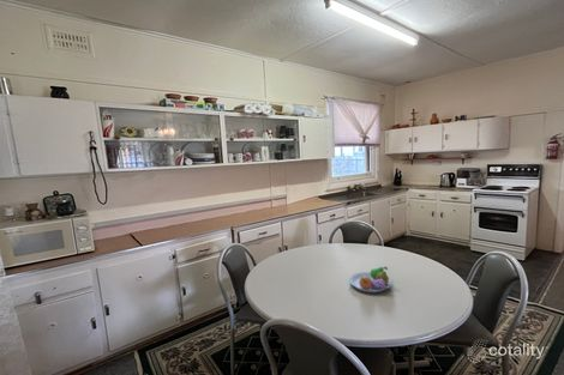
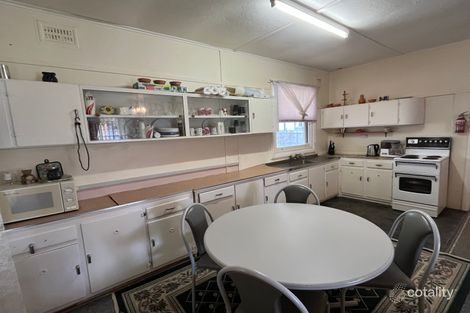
- fruit bowl [348,266,392,294]
